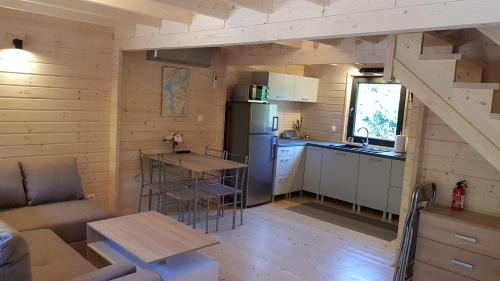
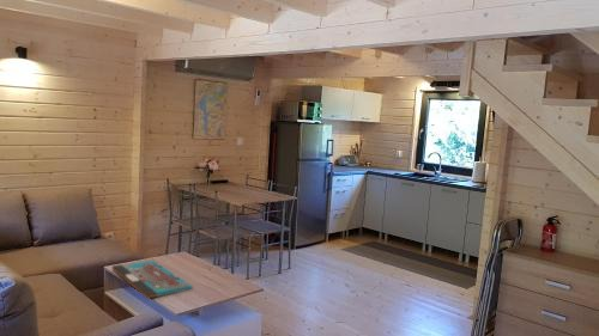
+ board game [111,259,193,300]
